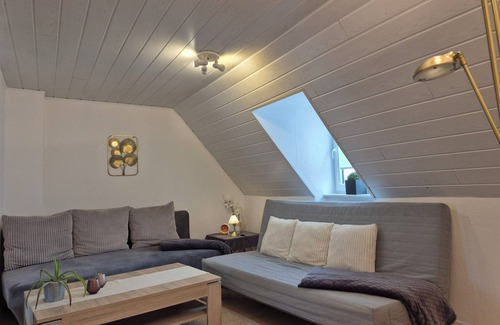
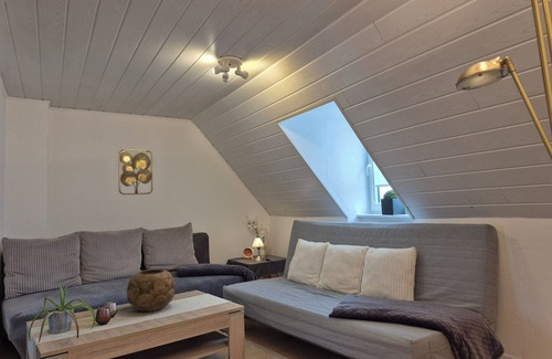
+ decorative bowl [126,268,177,313]
